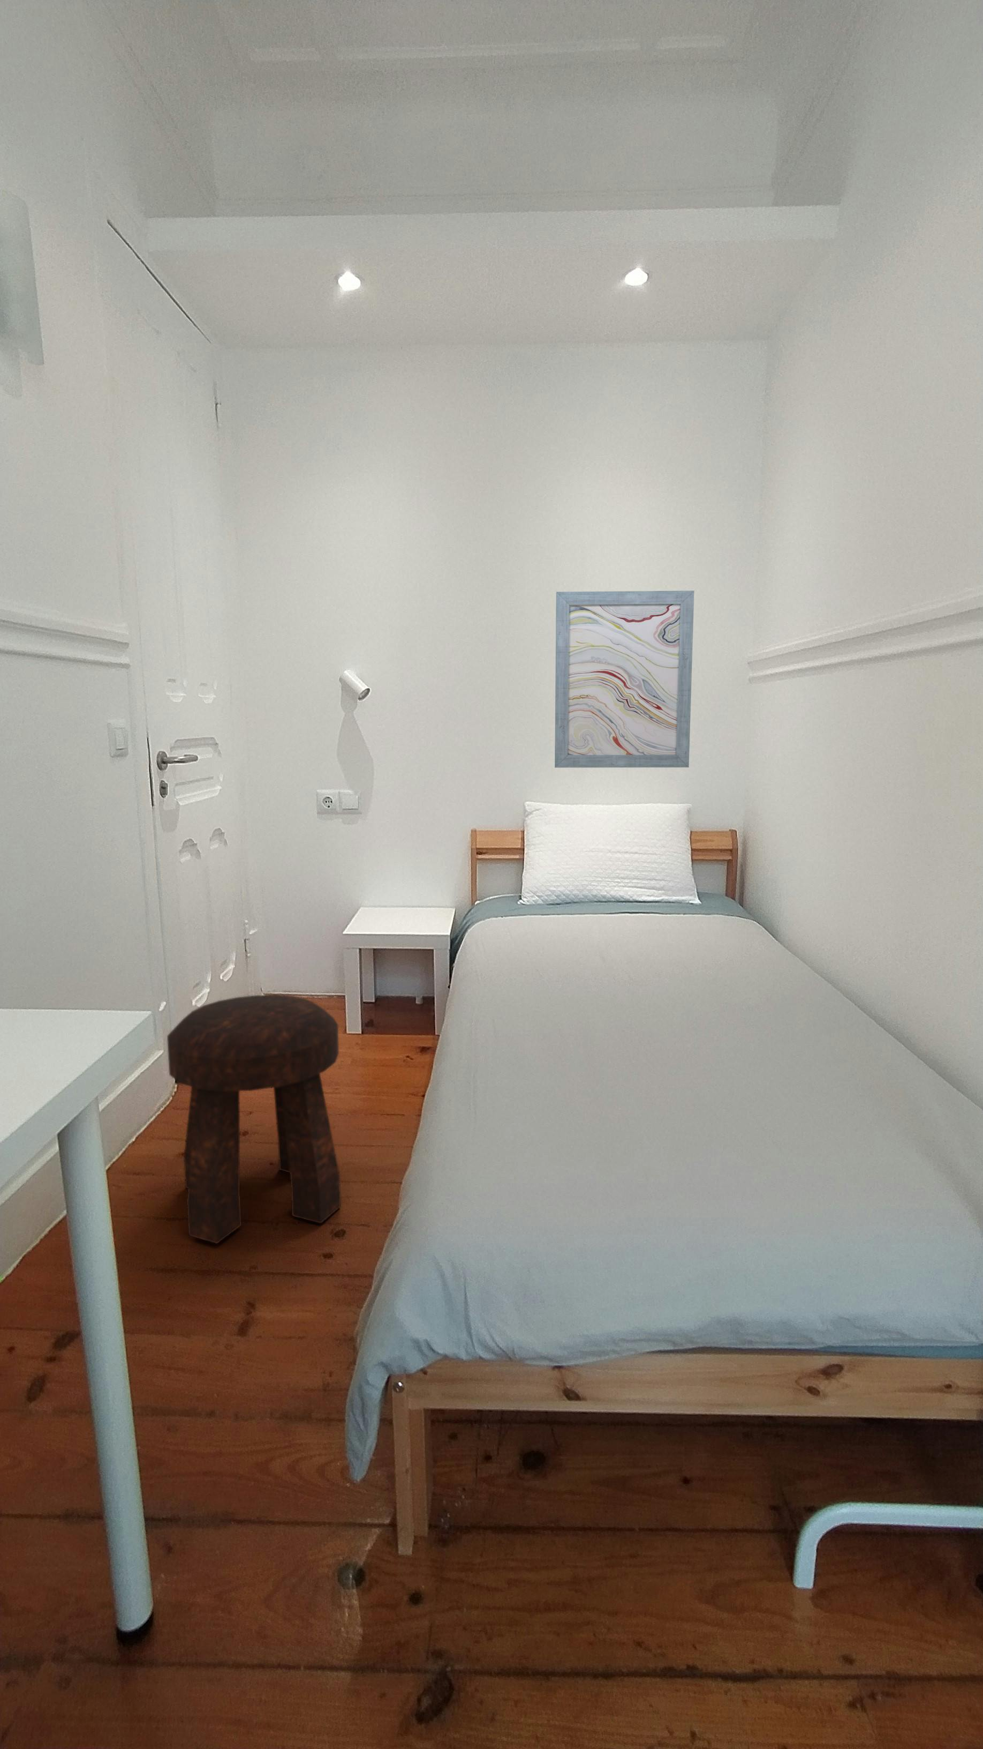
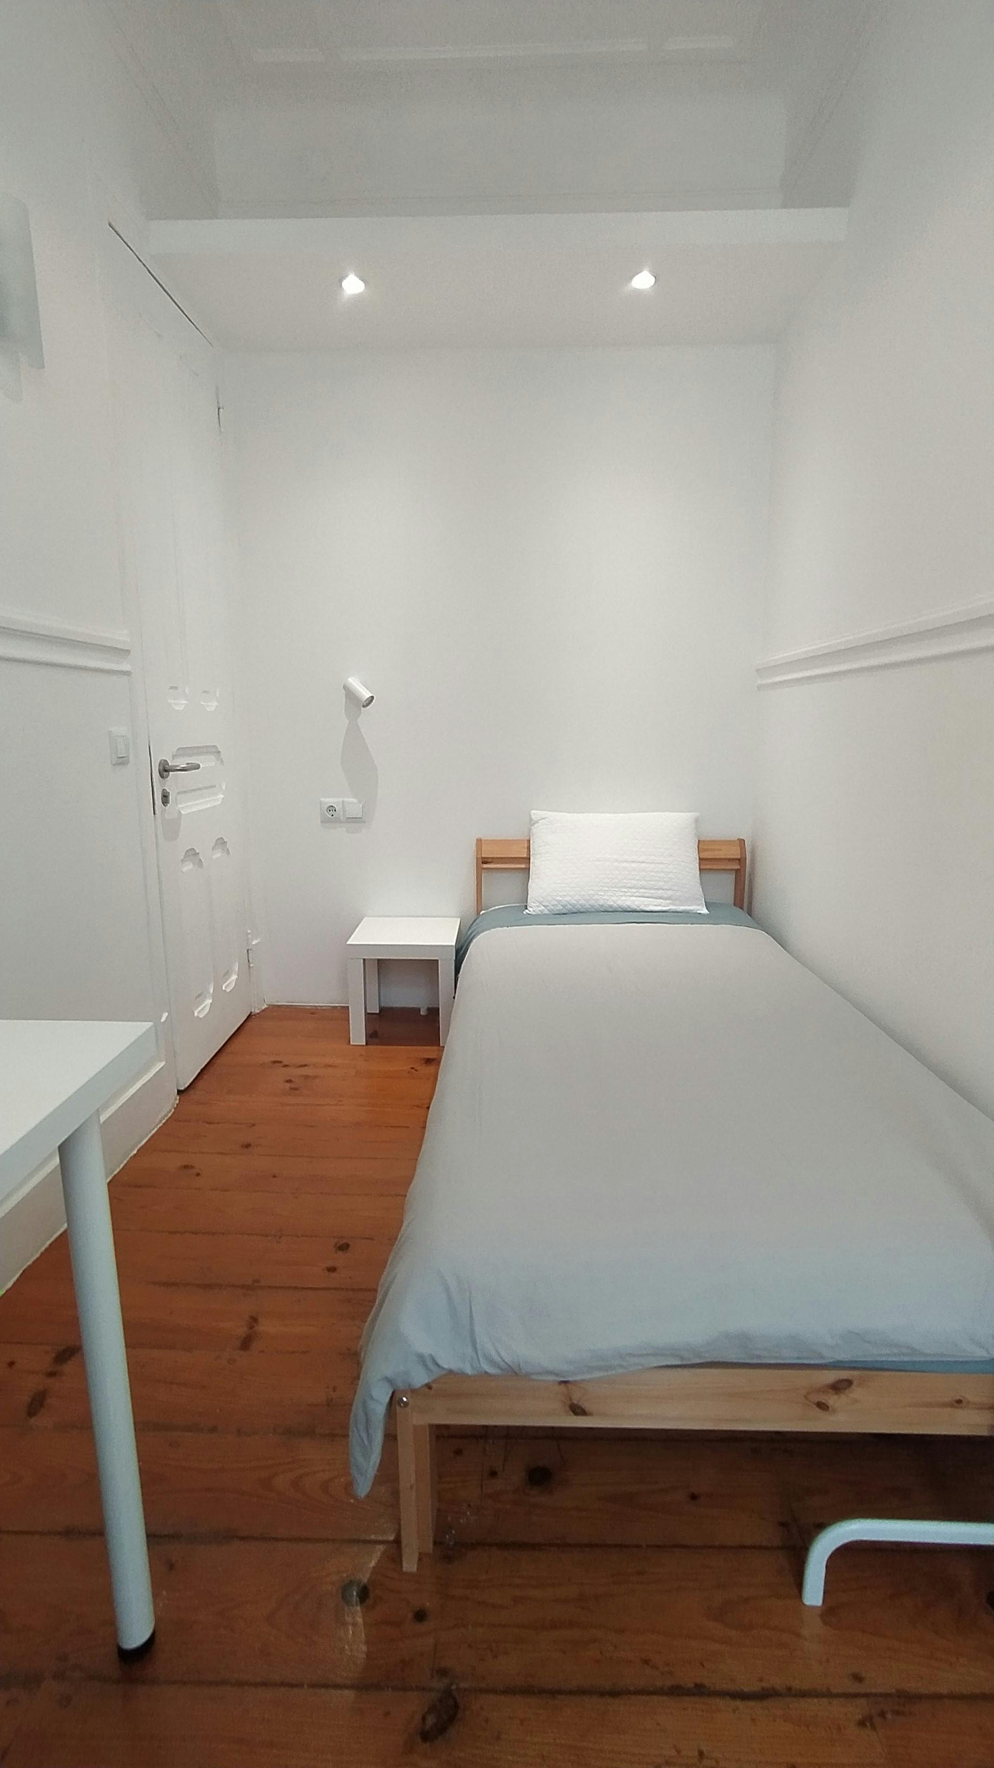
- wall art [555,590,695,769]
- stool [167,995,341,1244]
